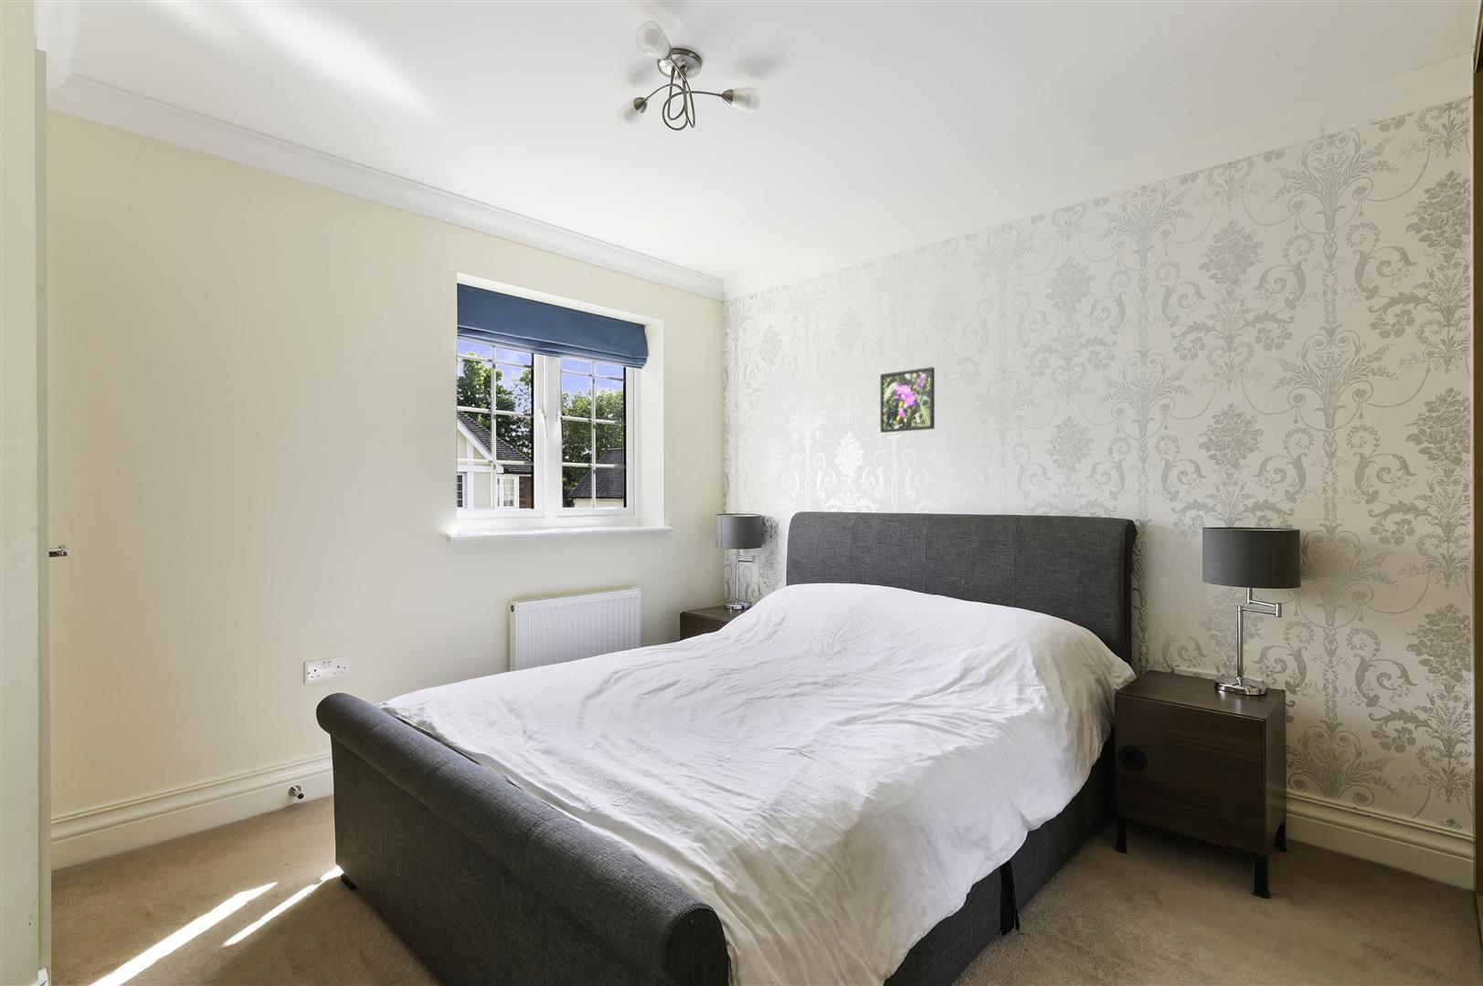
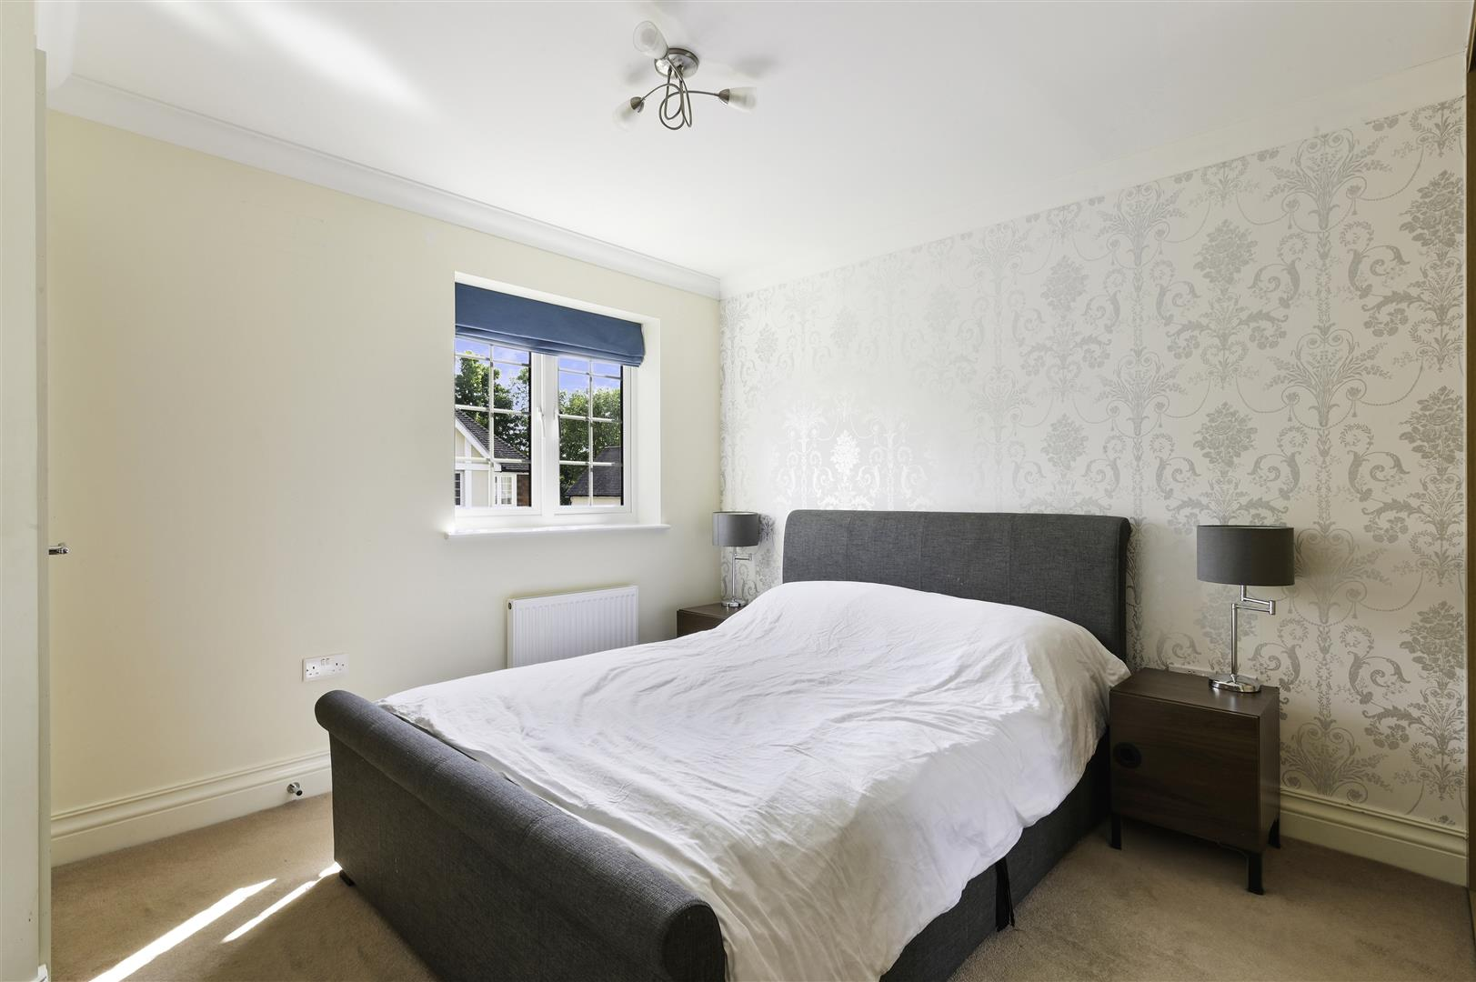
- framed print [880,366,936,434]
